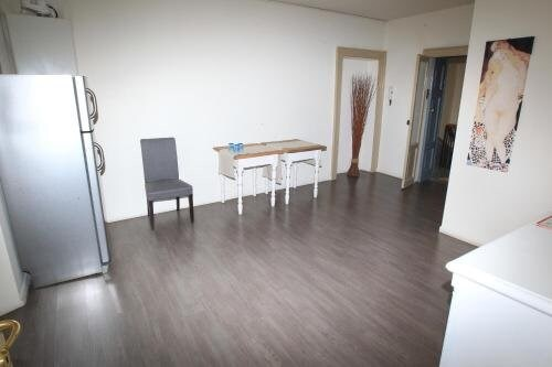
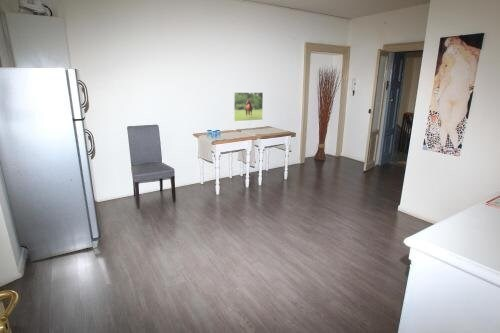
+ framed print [232,91,264,123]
